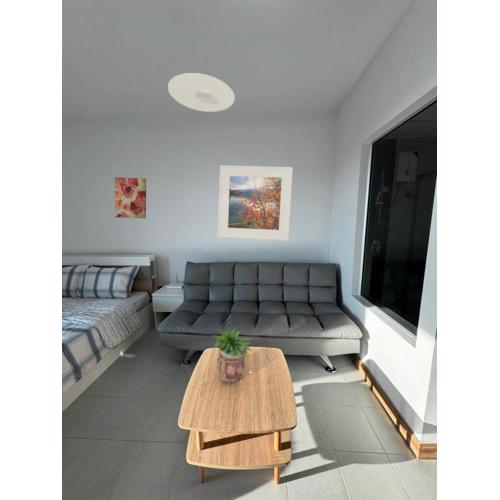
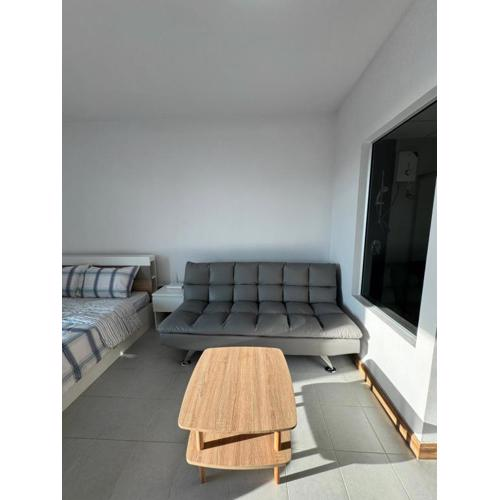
- potted plant [212,326,254,384]
- ceiling light [167,72,236,113]
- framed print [217,164,294,242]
- wall art [114,176,147,220]
